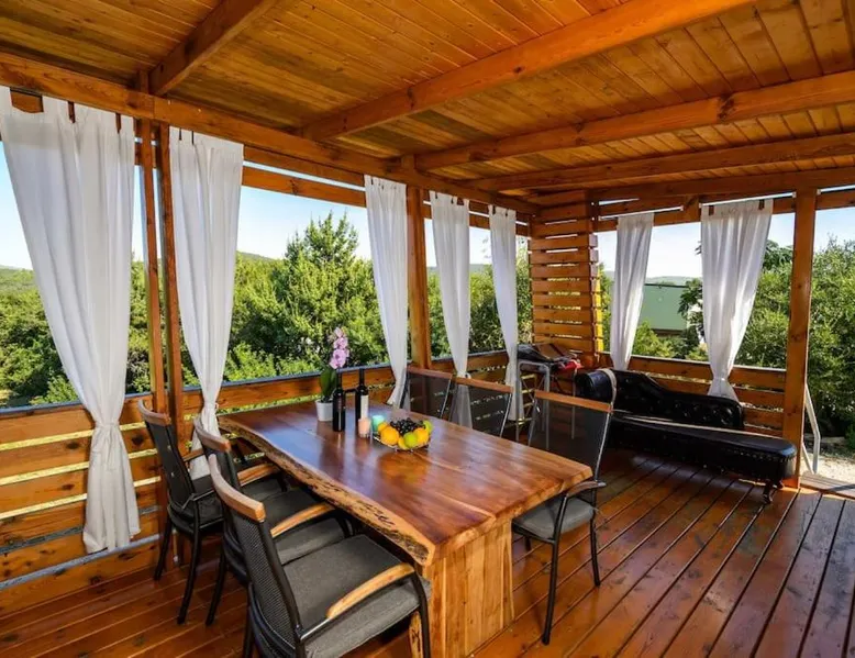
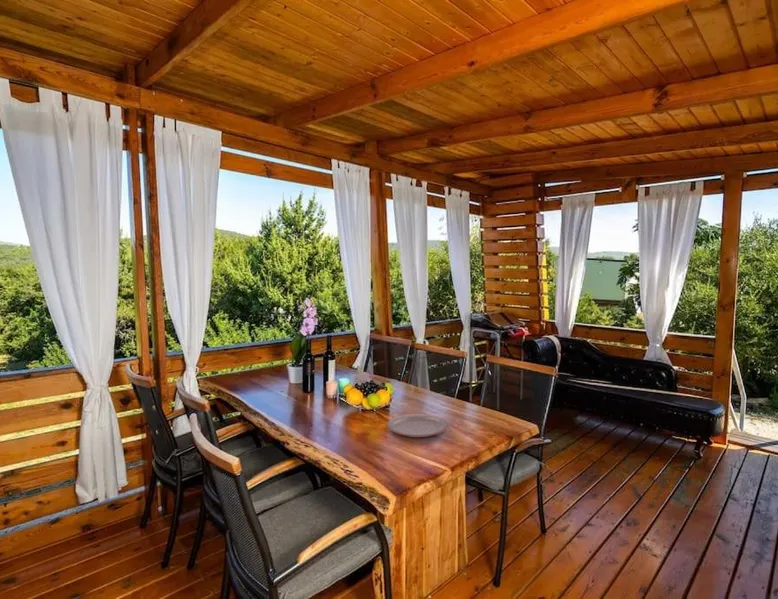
+ plate [386,413,449,438]
